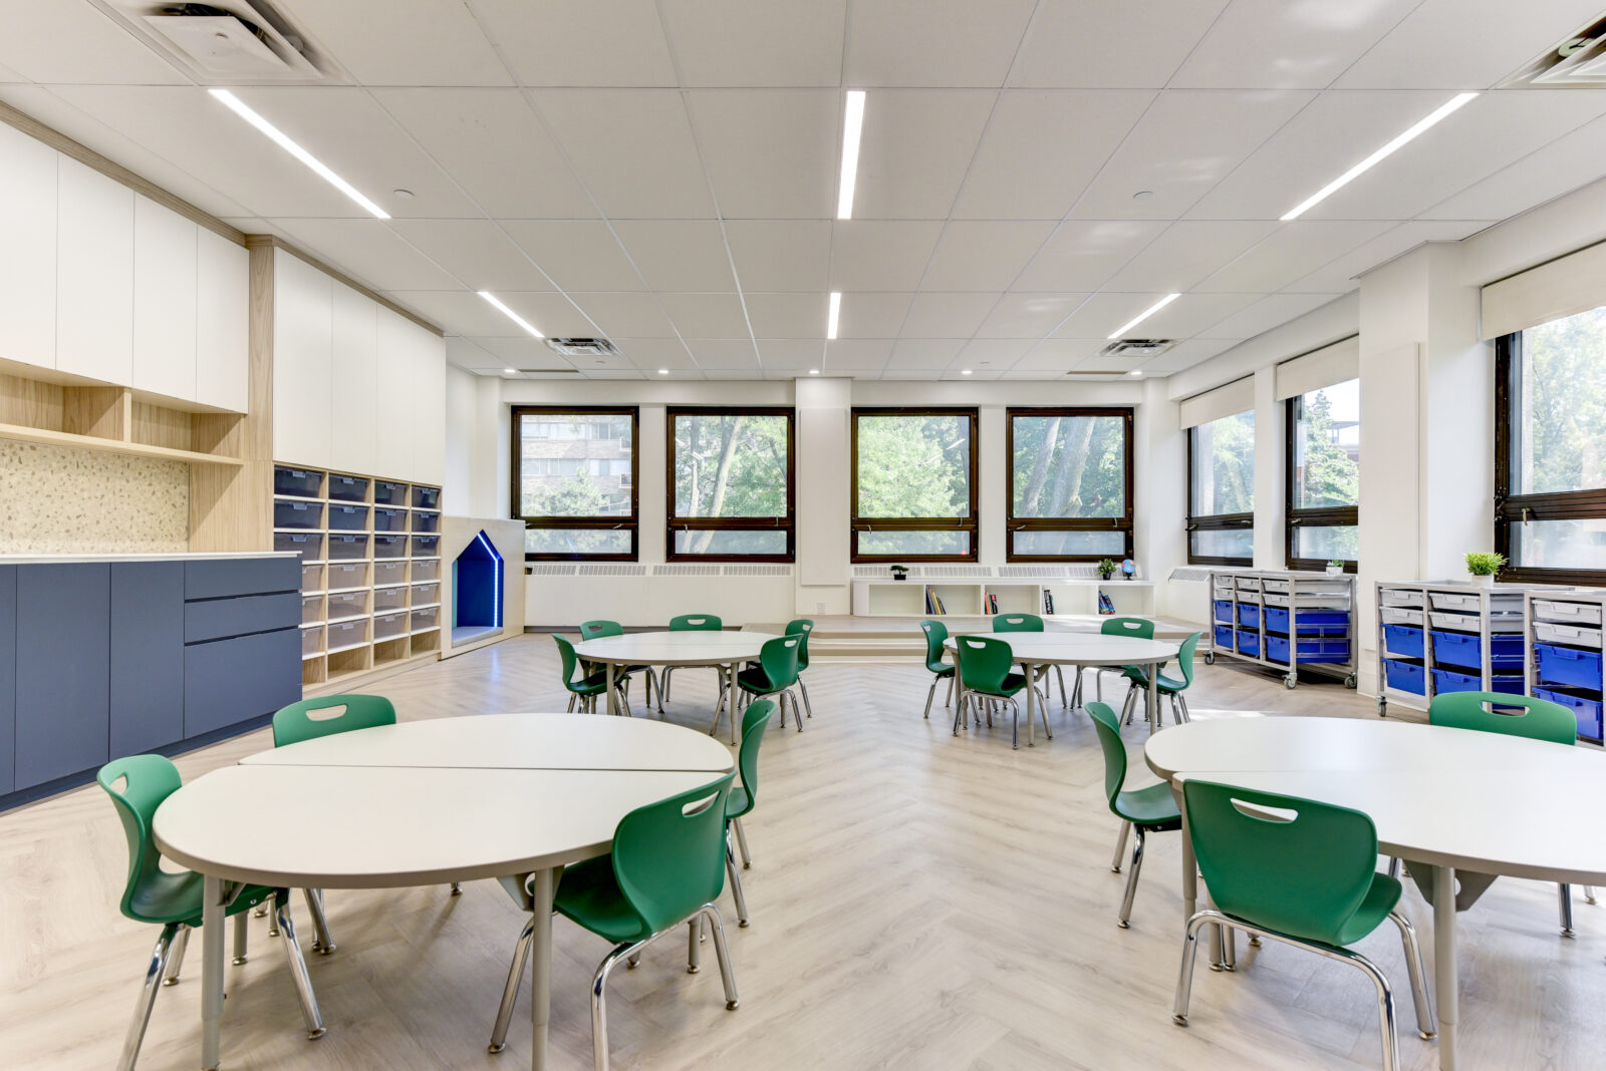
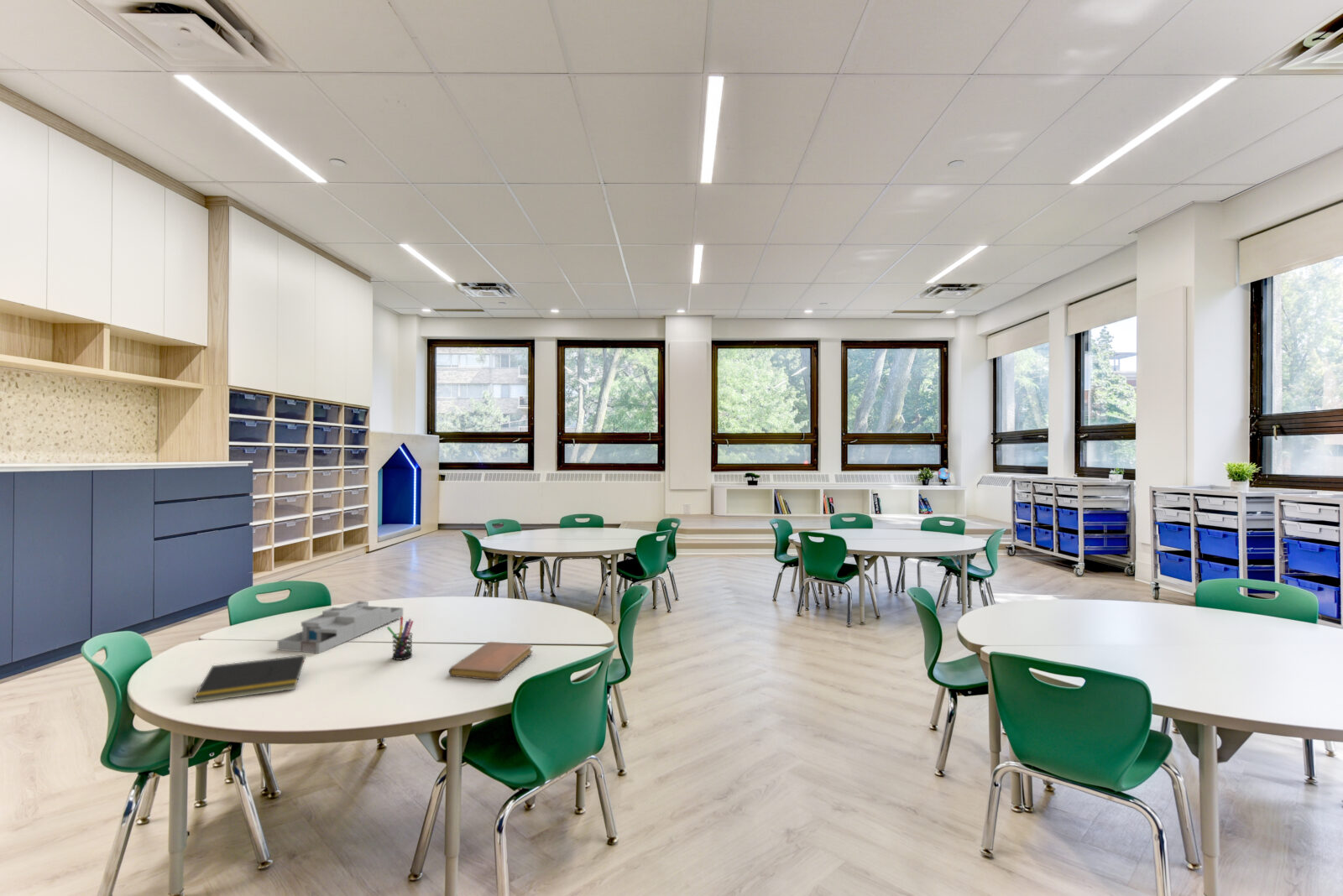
+ pen holder [386,616,415,661]
+ desk organizer [277,600,404,654]
+ notebook [448,641,534,681]
+ notepad [192,654,306,704]
